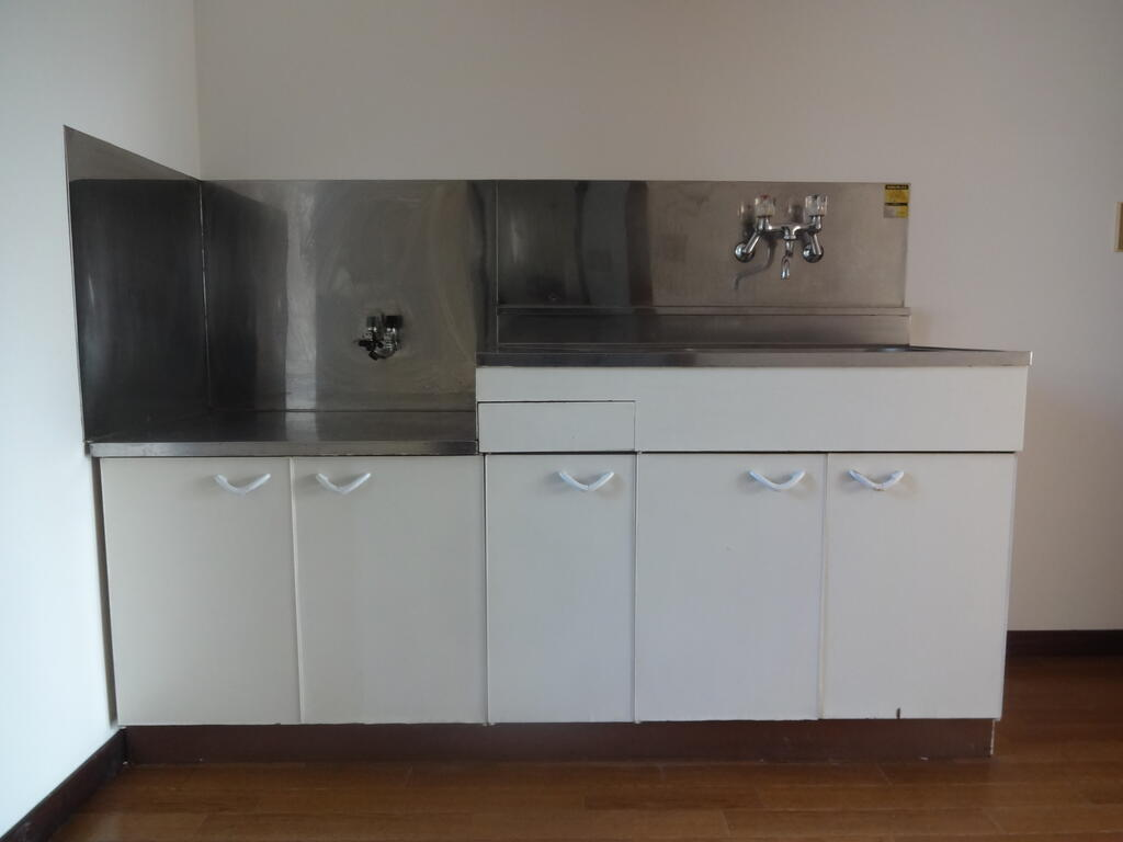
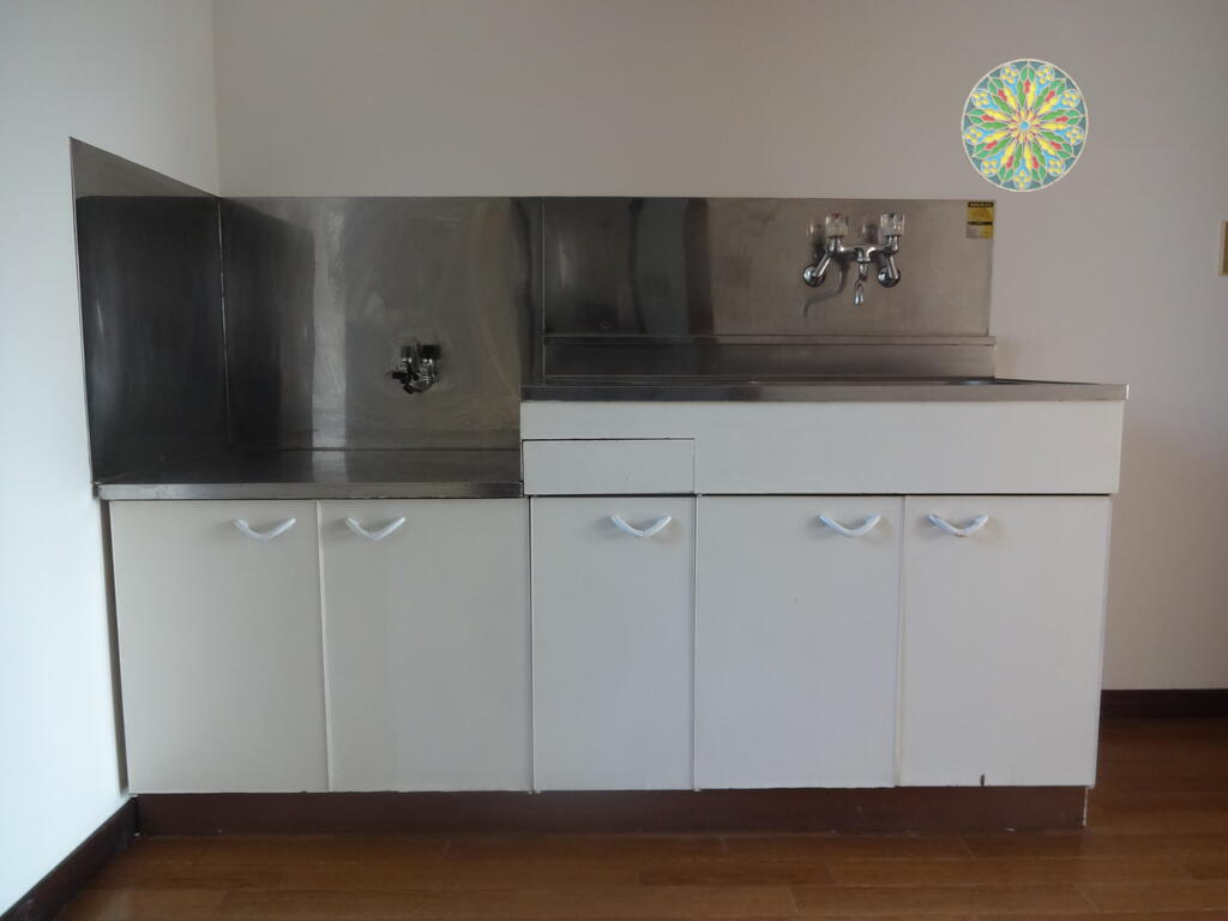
+ decorative plate [959,58,1089,193]
